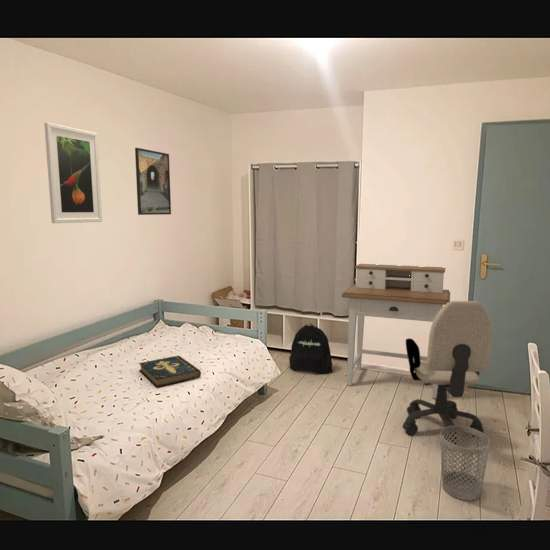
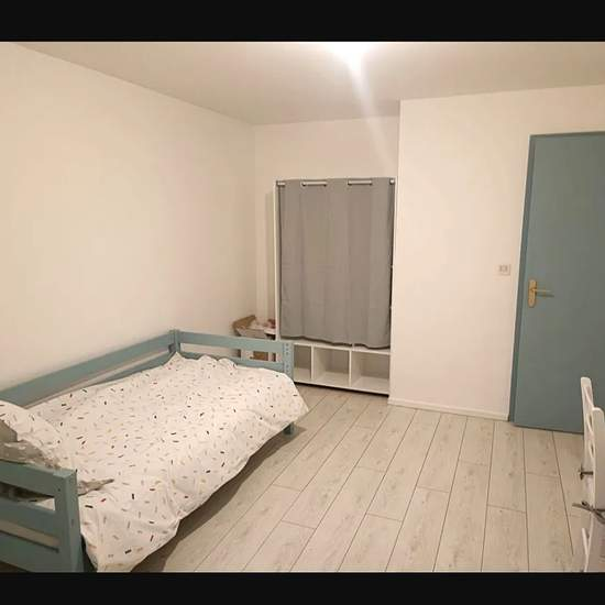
- desk [341,263,451,399]
- office chair [402,300,494,446]
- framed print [134,147,172,216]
- wastebasket [440,425,491,502]
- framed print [43,121,103,224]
- book [138,354,202,388]
- backpack [288,323,333,375]
